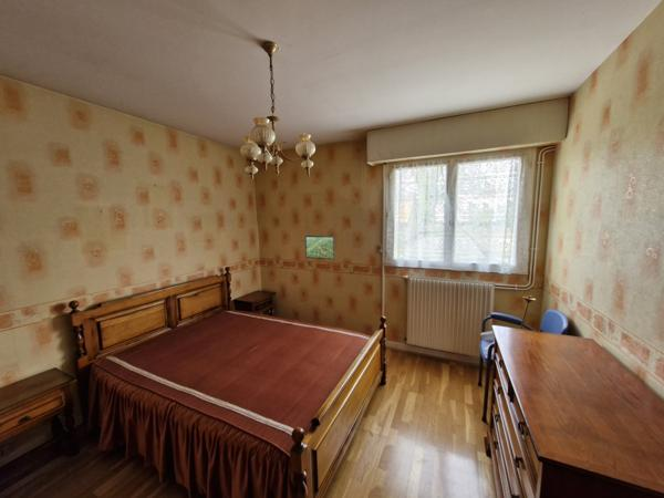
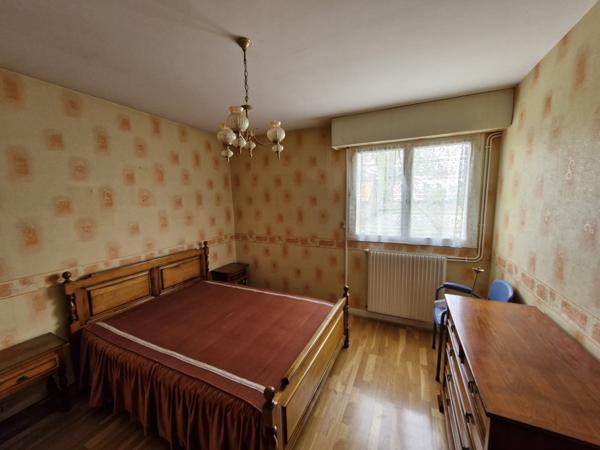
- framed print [304,235,336,260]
